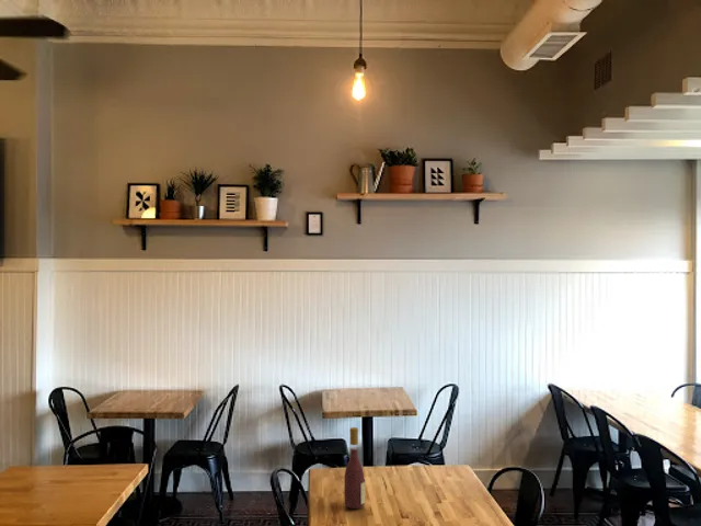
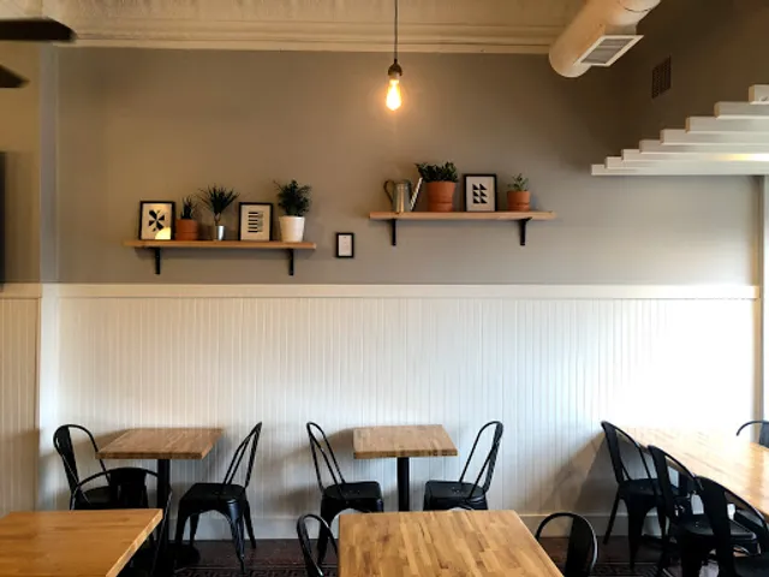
- wine bottle [344,426,366,510]
